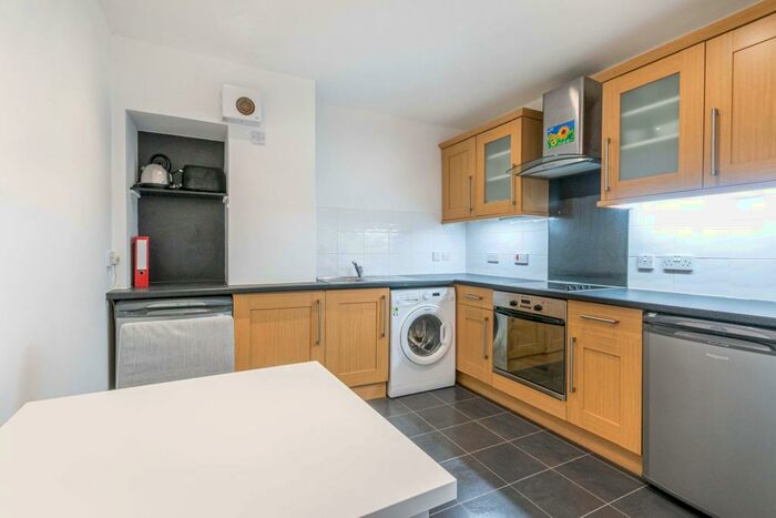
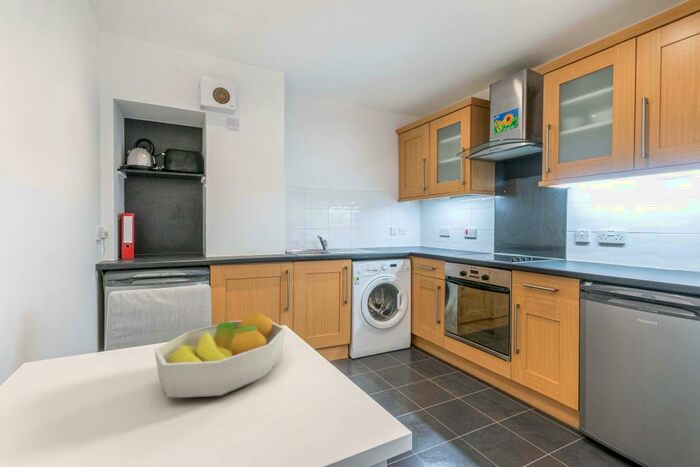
+ fruit bowl [153,310,286,399]
